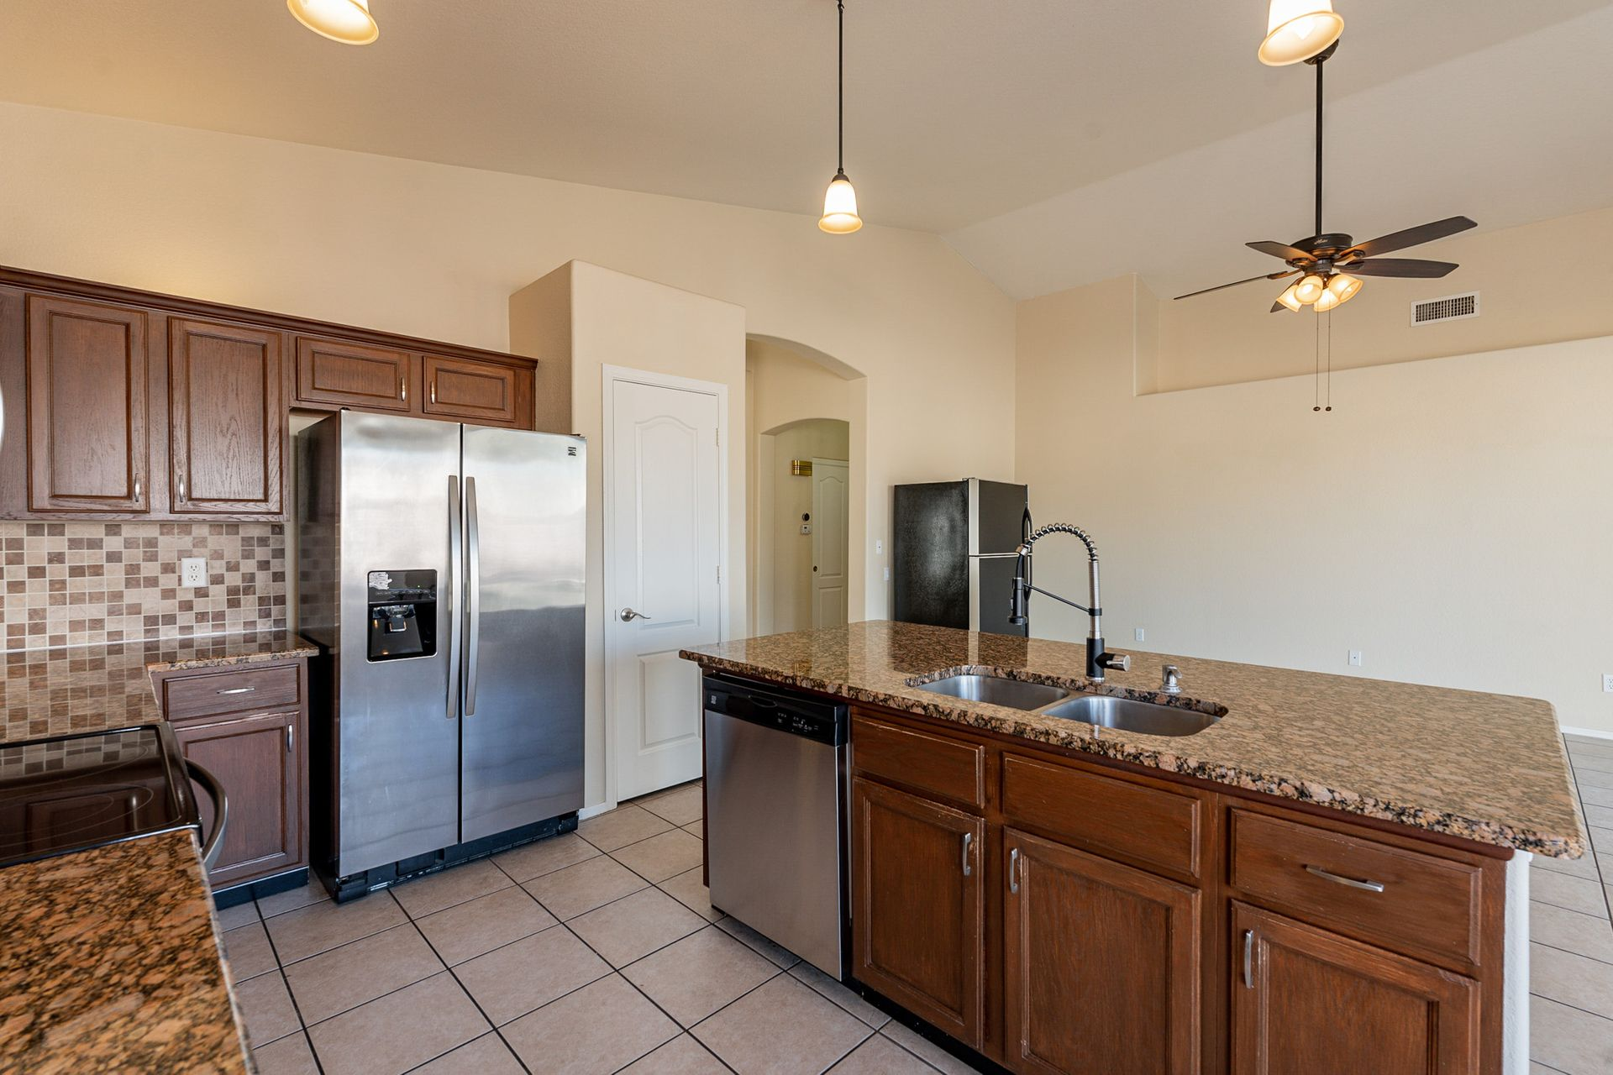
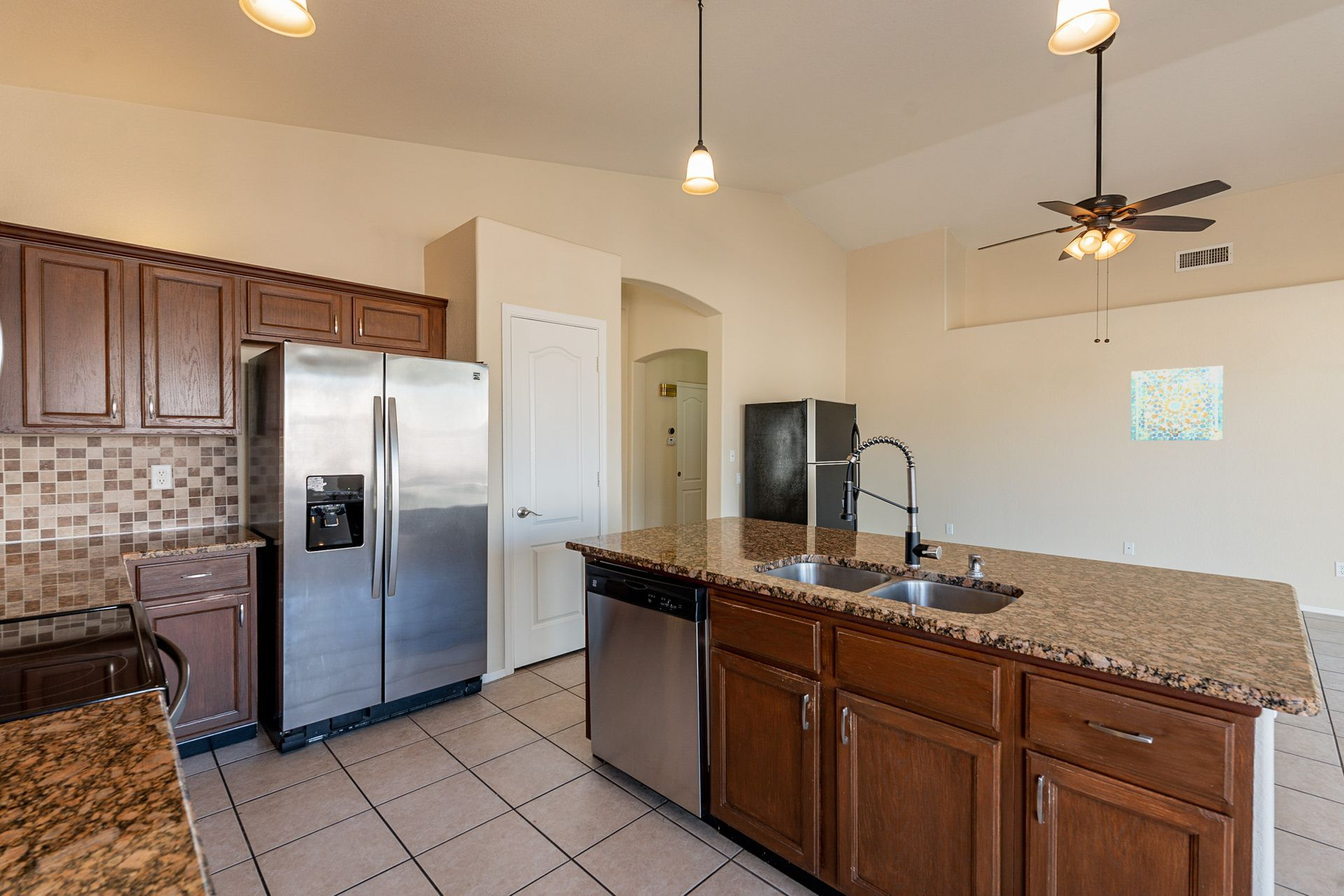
+ wall art [1131,365,1224,441]
